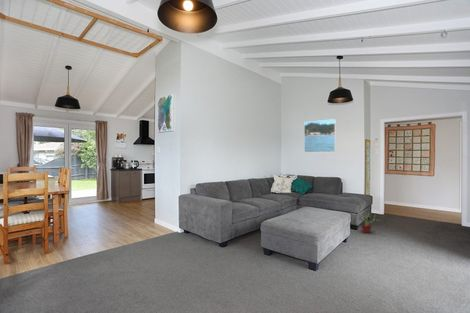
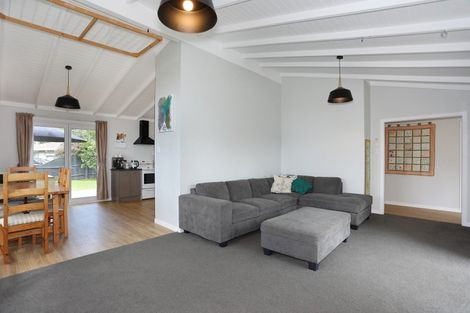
- potted plant [359,211,381,234]
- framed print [303,118,337,153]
